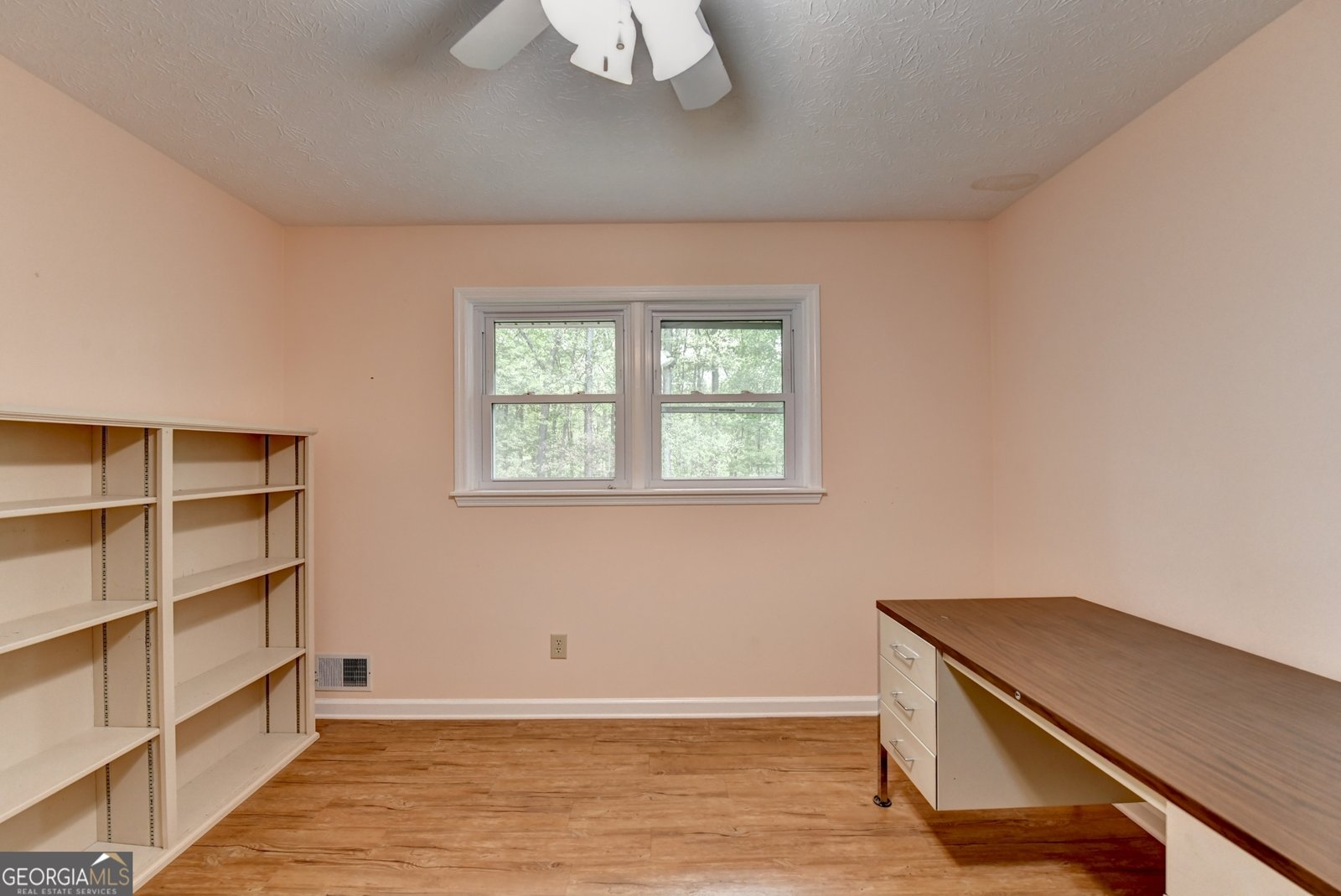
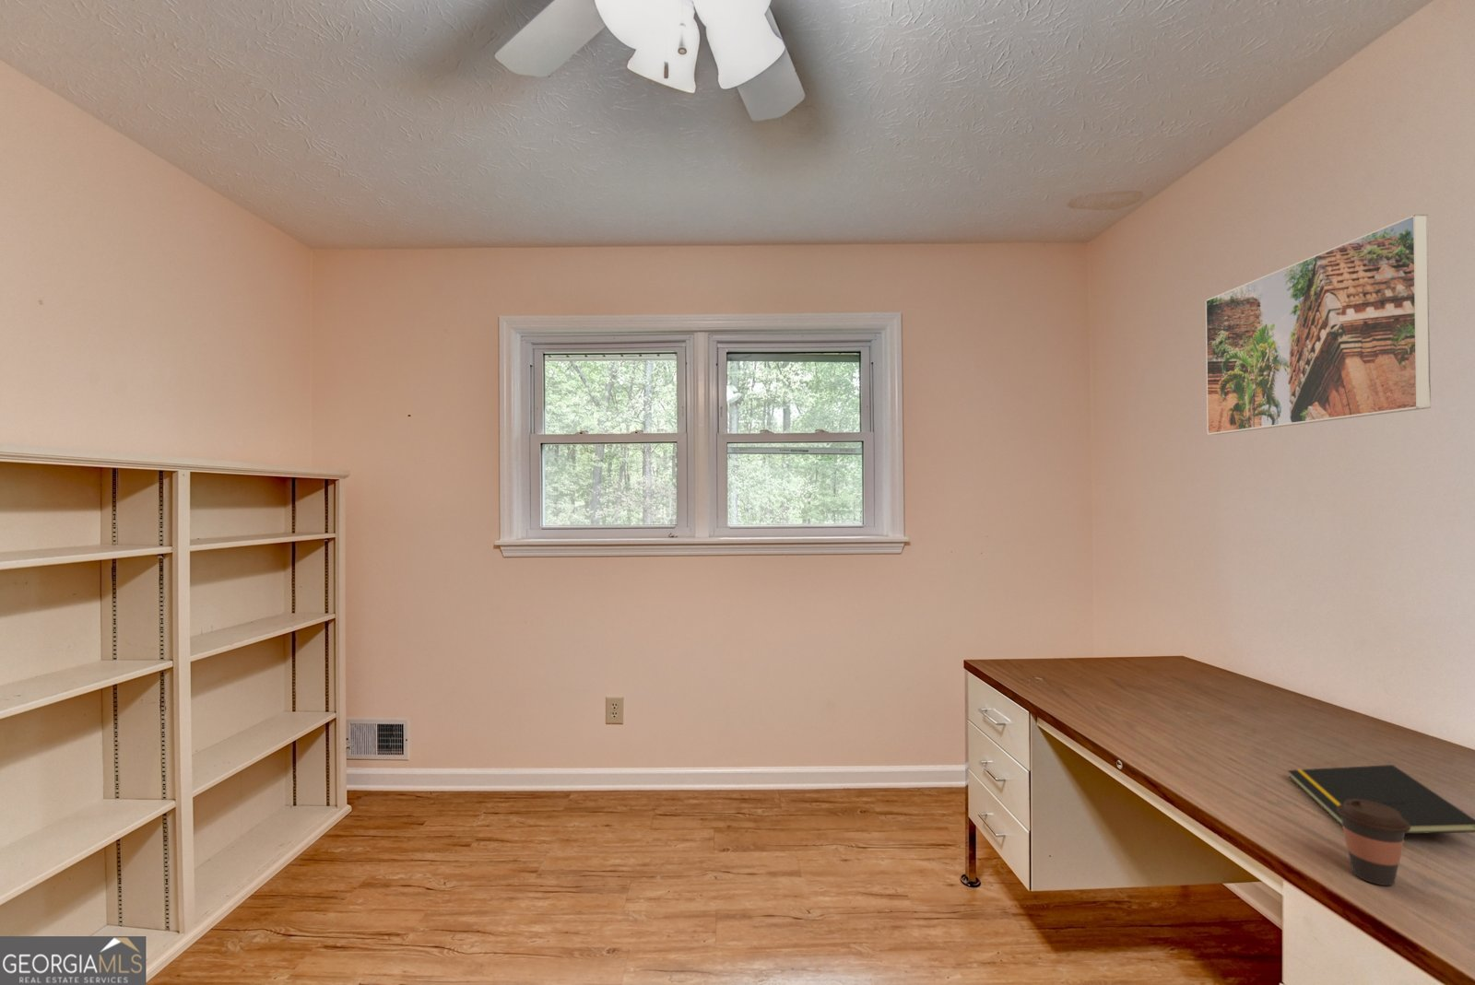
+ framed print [1204,213,1432,435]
+ coffee cup [1335,799,1410,886]
+ notepad [1287,764,1475,834]
